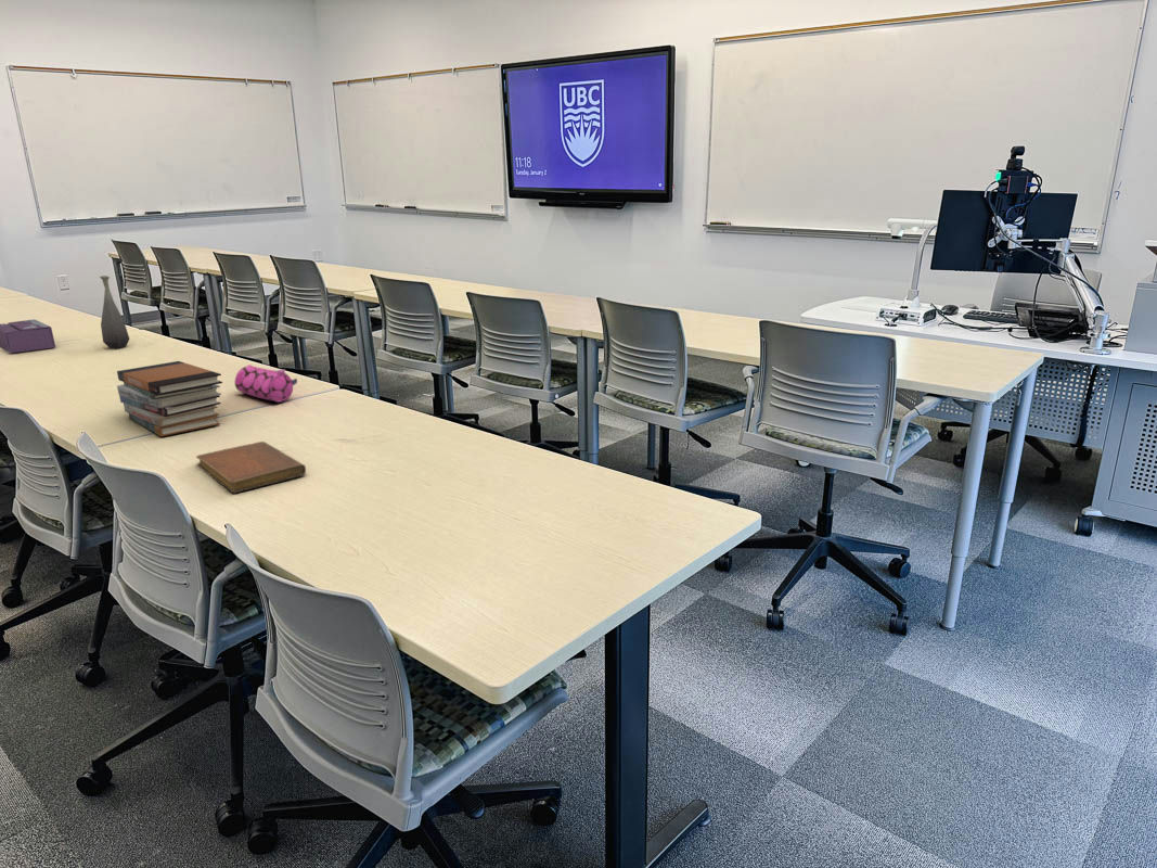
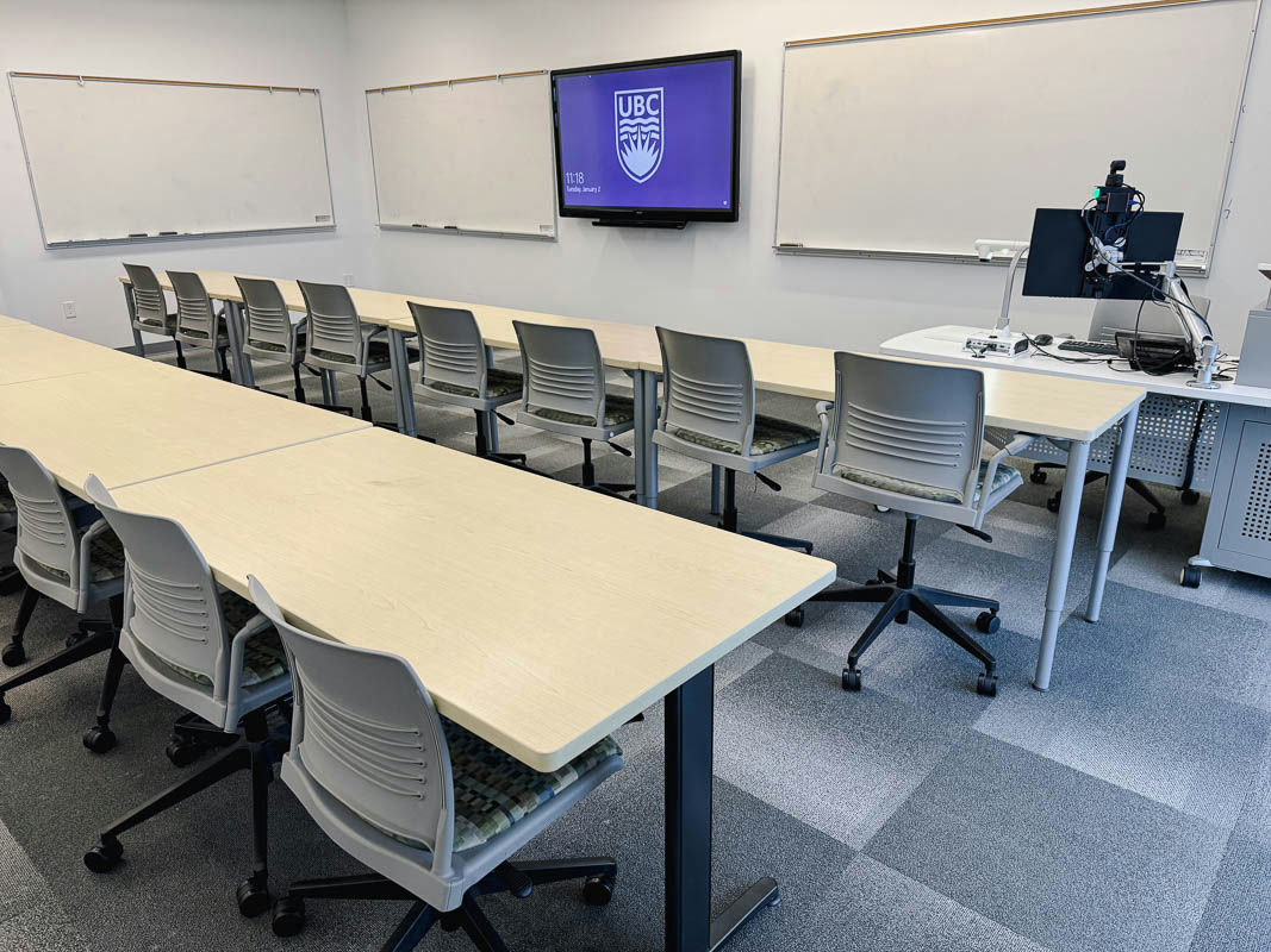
- bottle [99,275,130,349]
- tissue box [0,318,56,354]
- pencil case [233,363,298,404]
- book stack [116,360,223,438]
- notebook [195,441,307,494]
